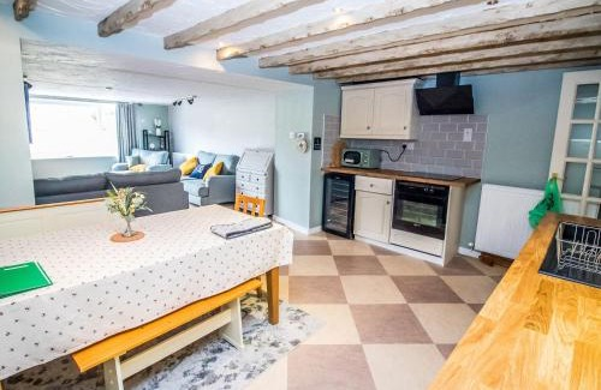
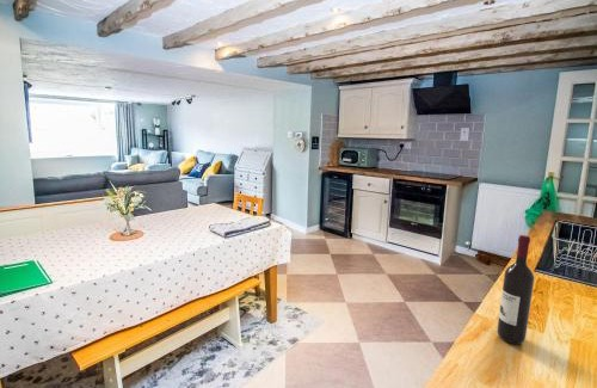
+ wine bottle [497,234,535,345]
